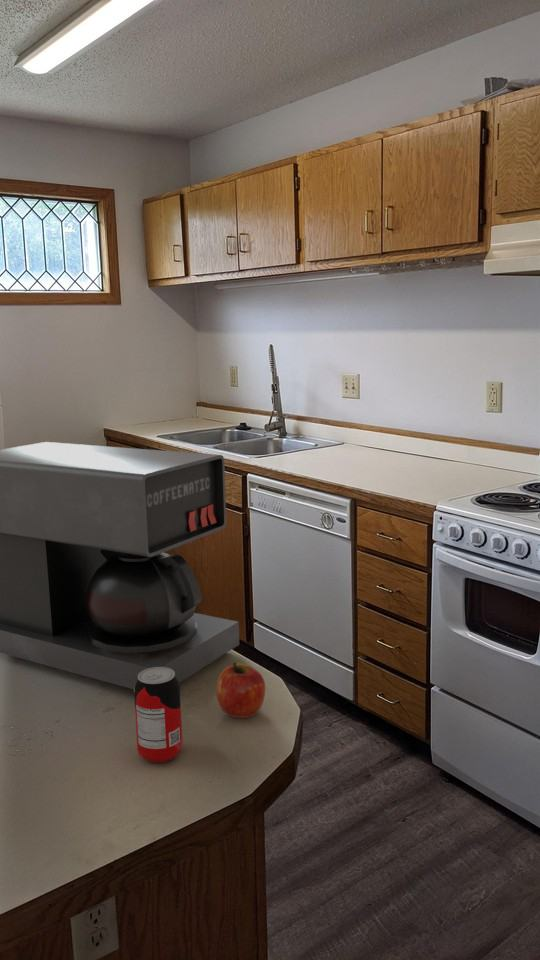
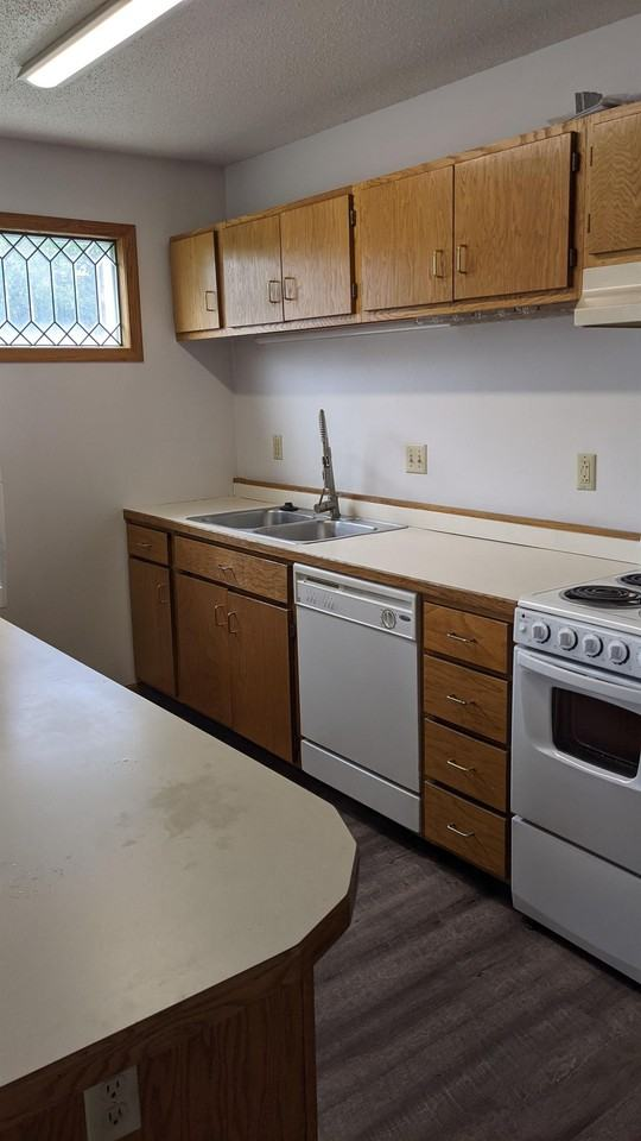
- beverage can [133,667,184,764]
- coffee maker [0,441,240,690]
- apple [215,662,266,719]
